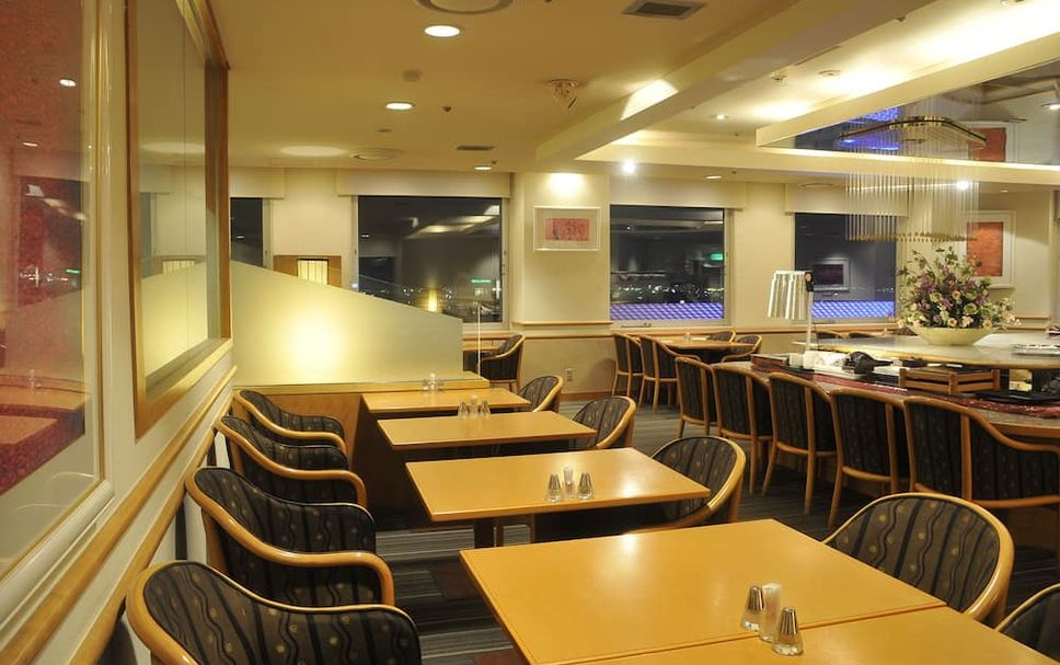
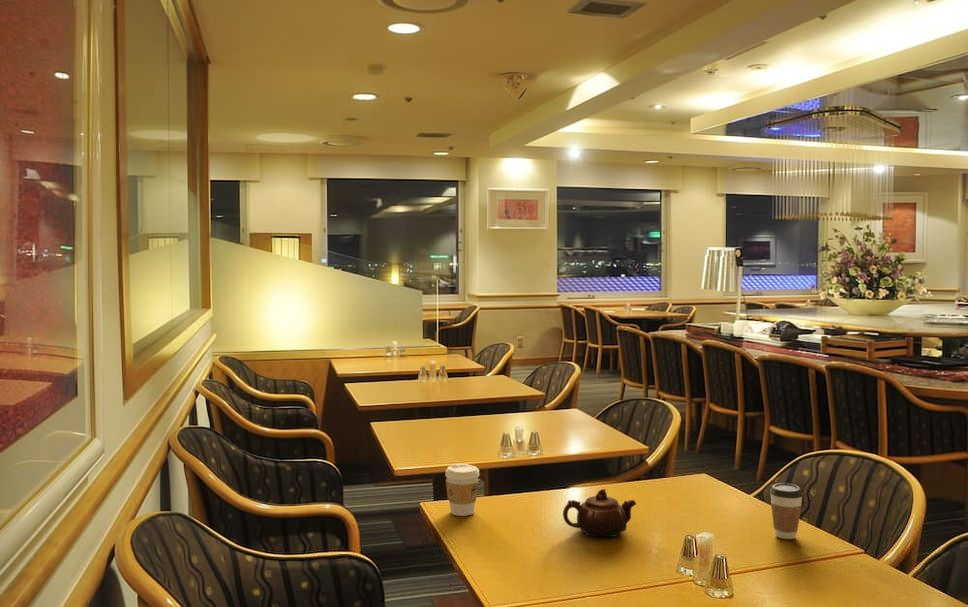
+ coffee cup [444,463,480,517]
+ coffee cup [769,482,804,540]
+ teapot [562,488,637,538]
